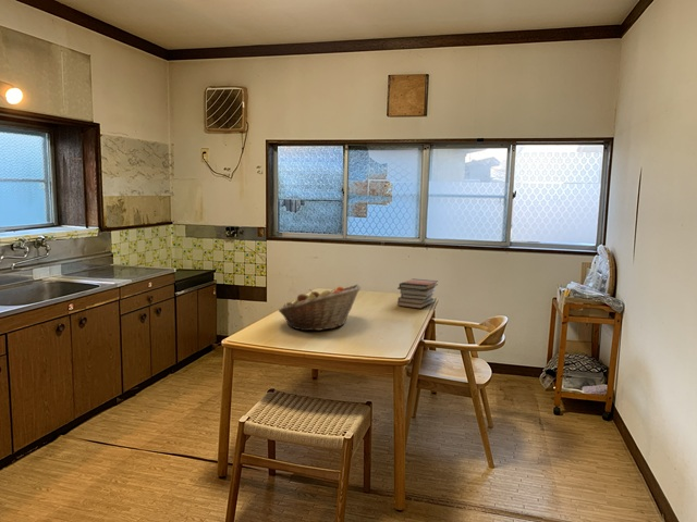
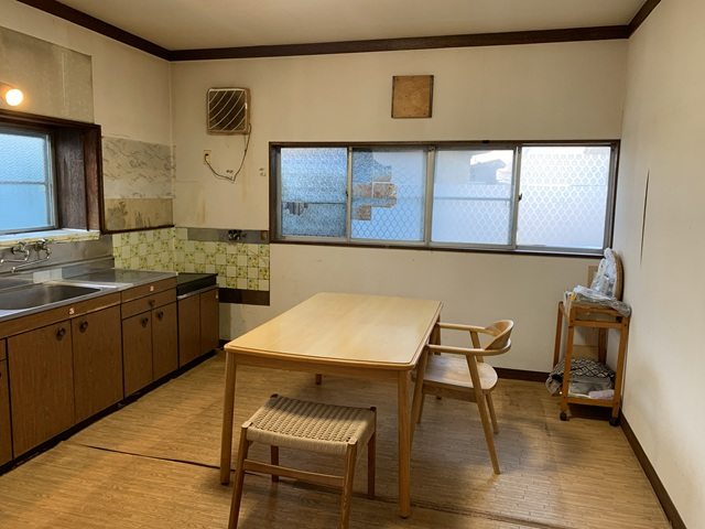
- fruit basket [278,284,362,332]
- book stack [396,277,439,309]
